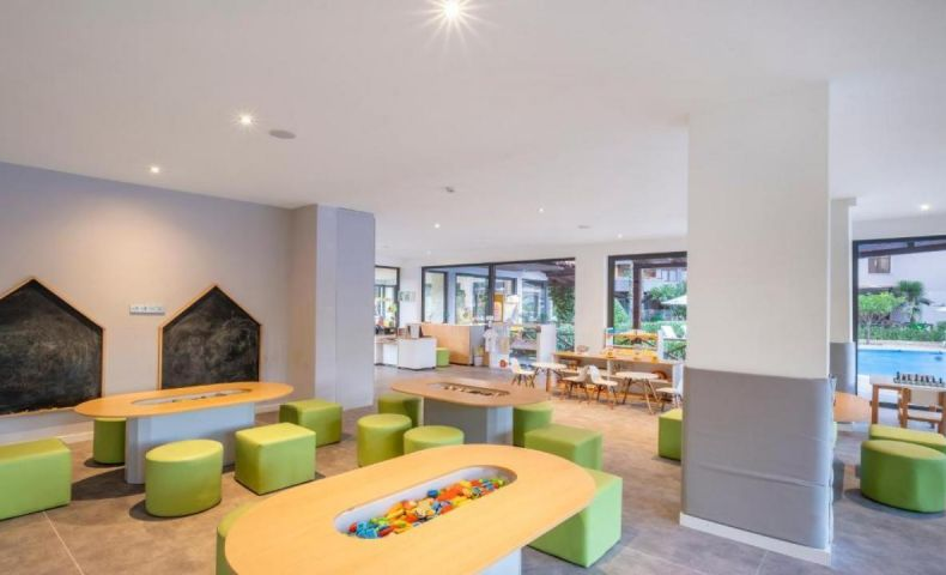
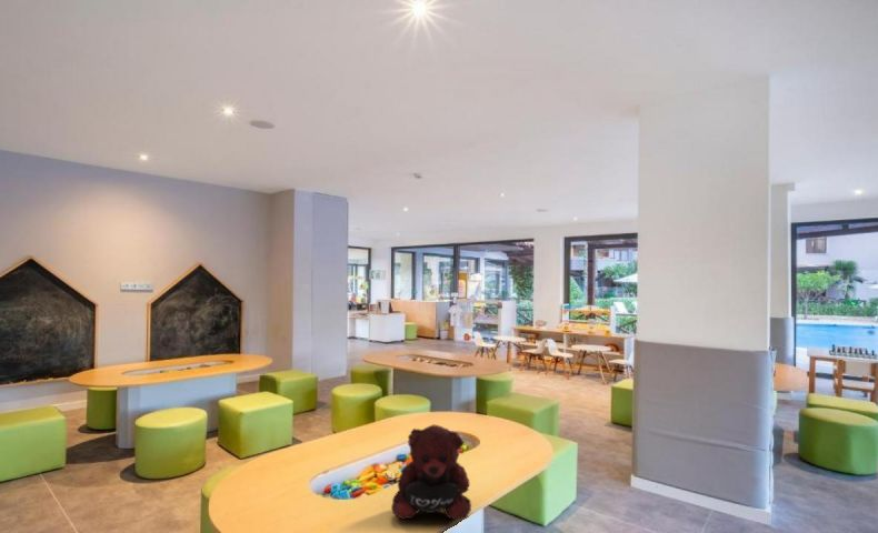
+ teddy bear [390,423,472,522]
